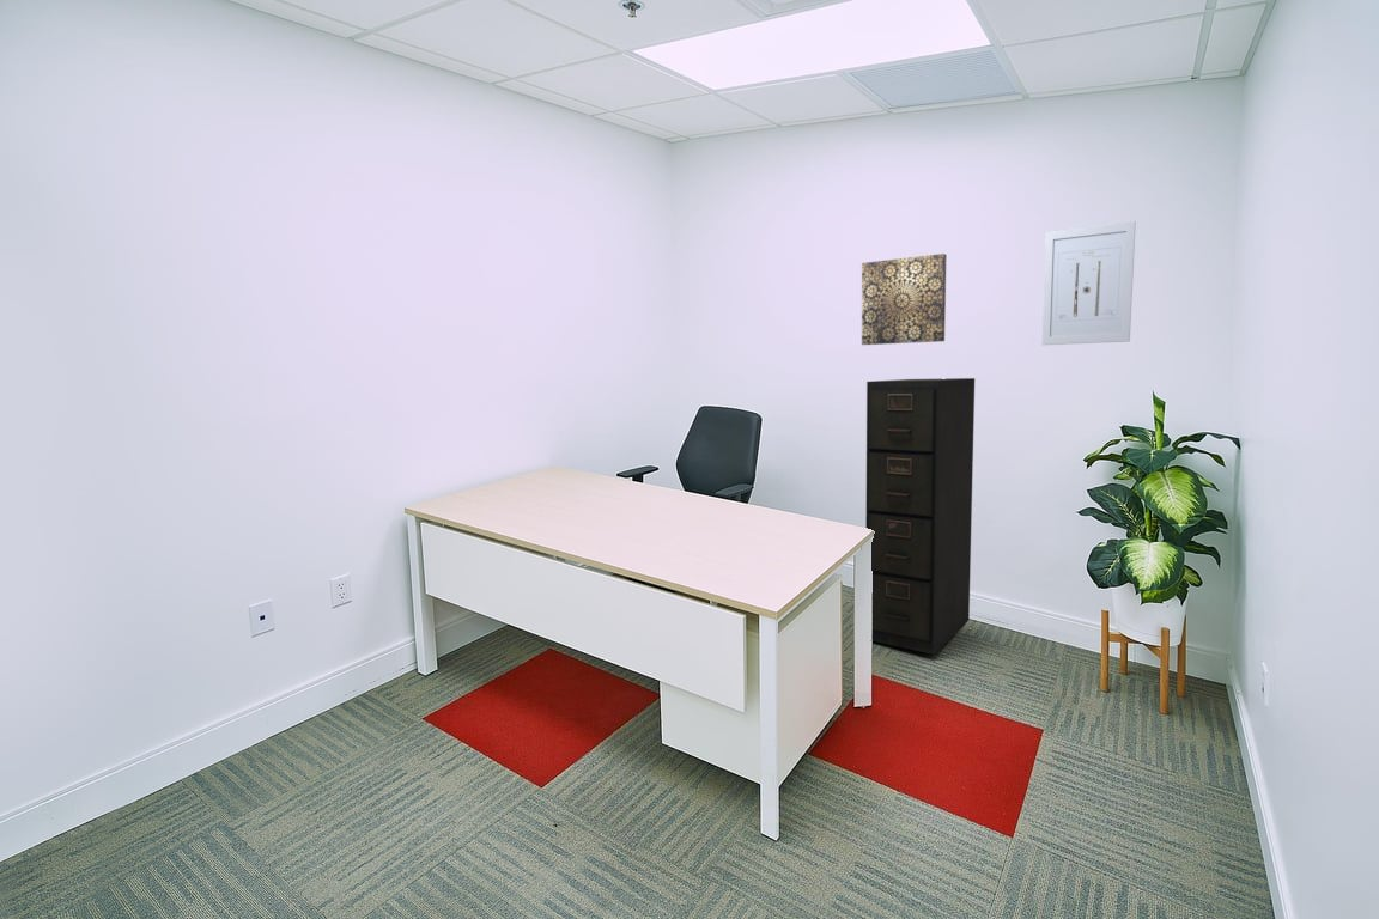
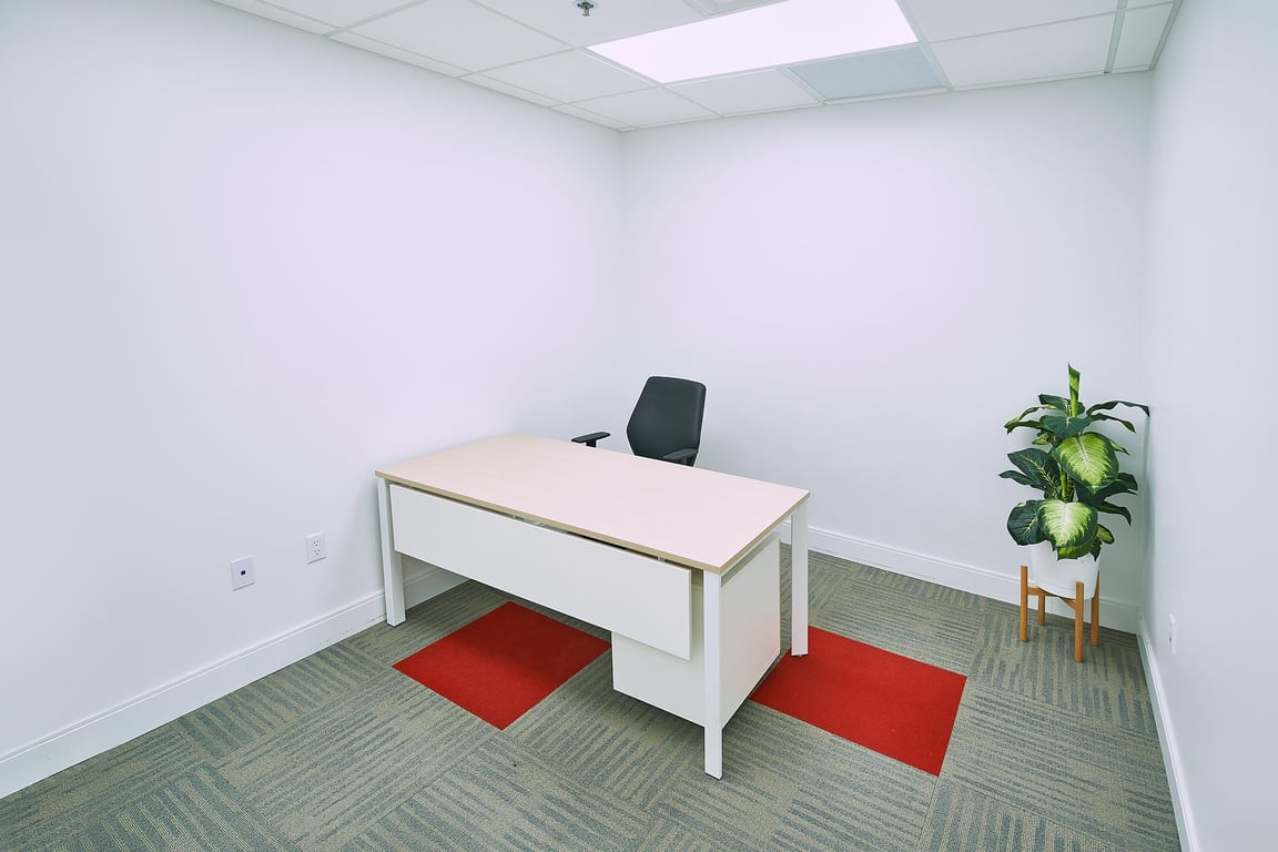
- filing cabinet [864,377,976,656]
- wall art [861,252,948,346]
- wall art [1041,220,1137,346]
